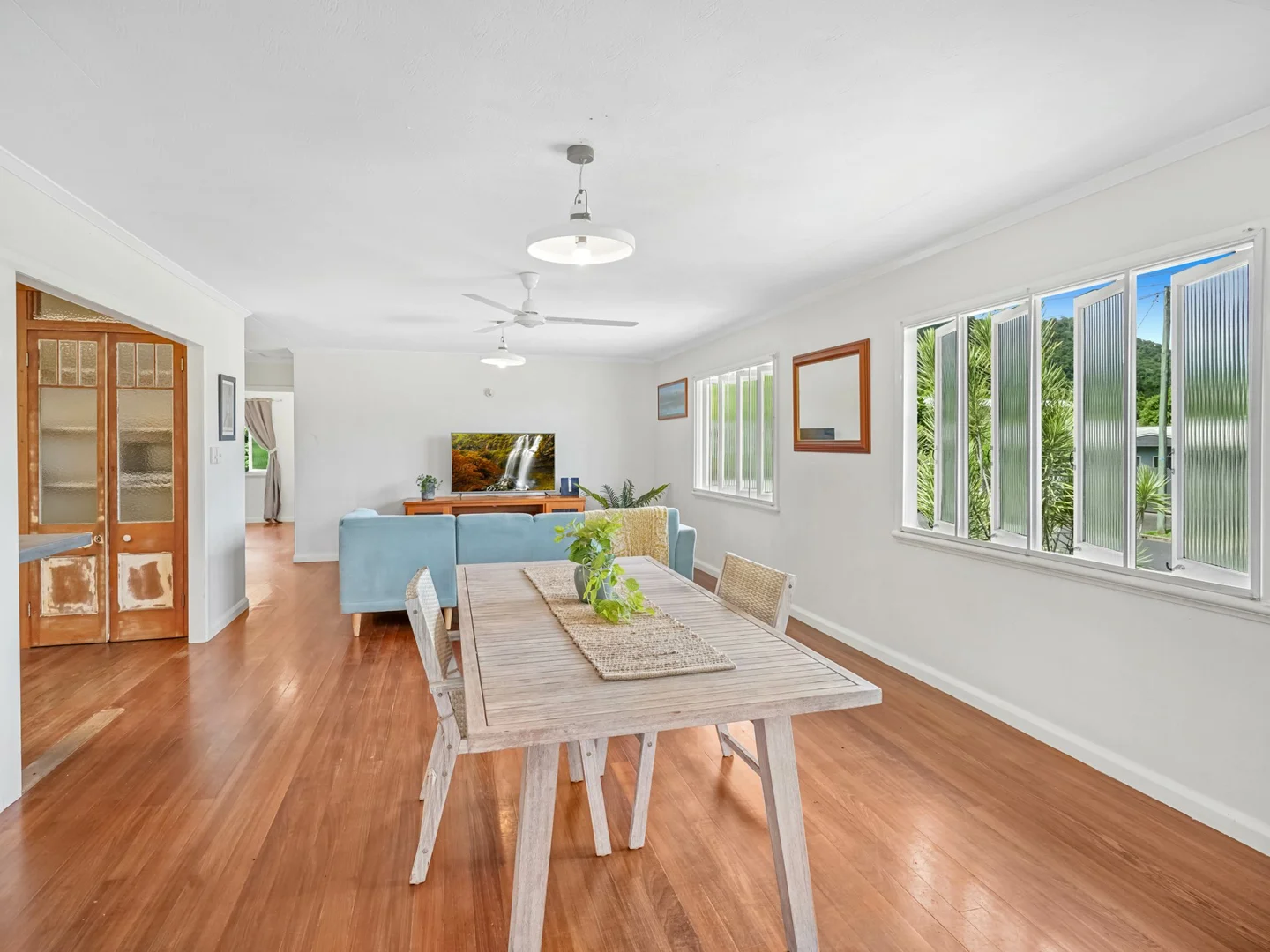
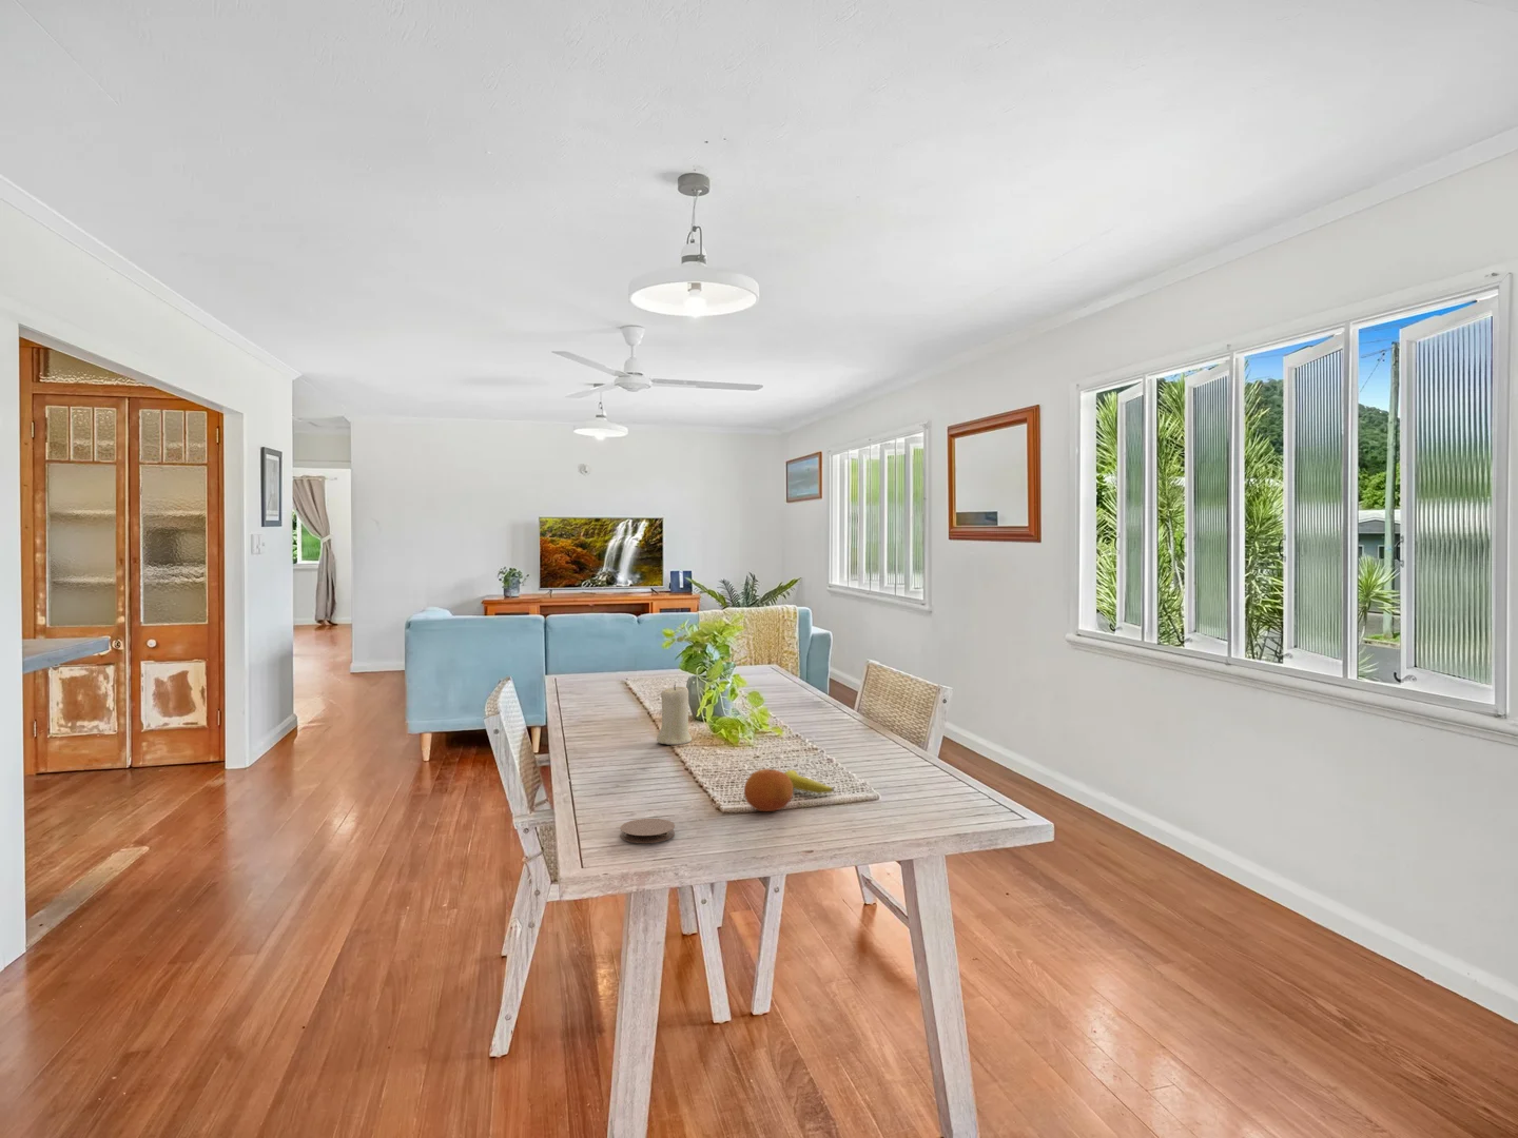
+ candle [656,684,692,746]
+ banana [783,769,834,795]
+ coaster [619,818,675,844]
+ fruit [743,769,794,813]
